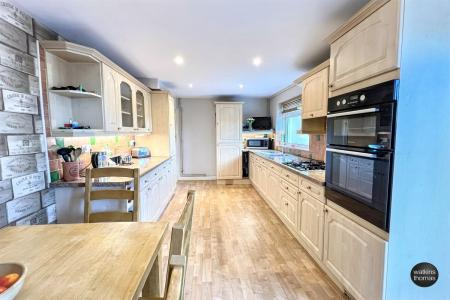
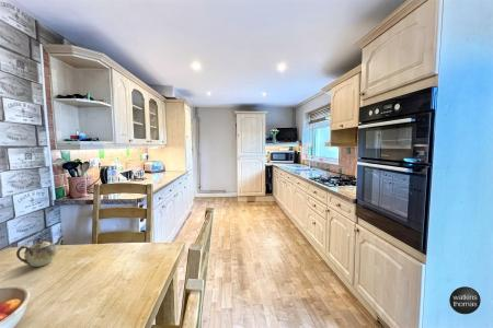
+ teapot [15,235,66,268]
